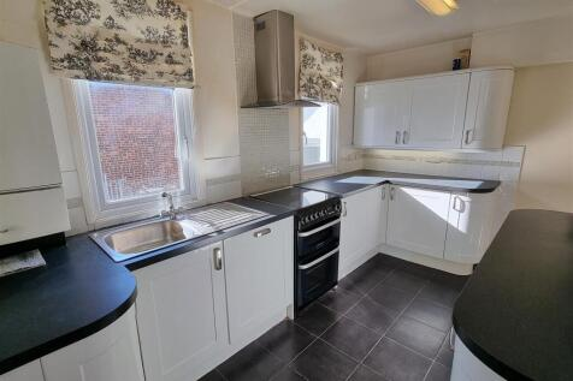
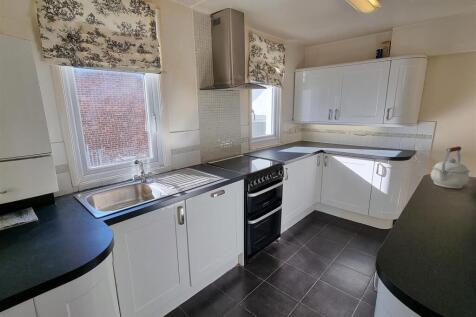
+ kettle [430,145,471,189]
